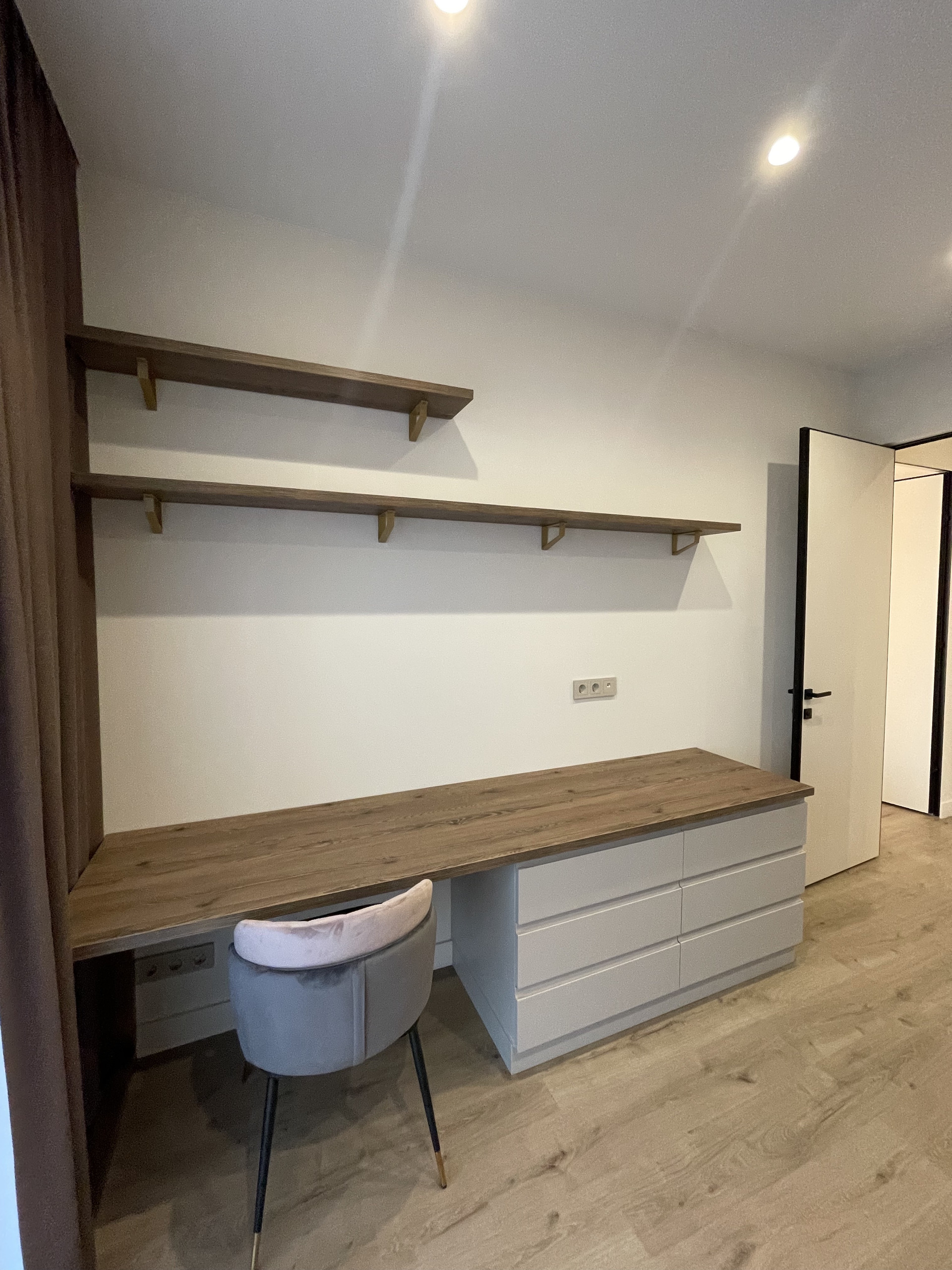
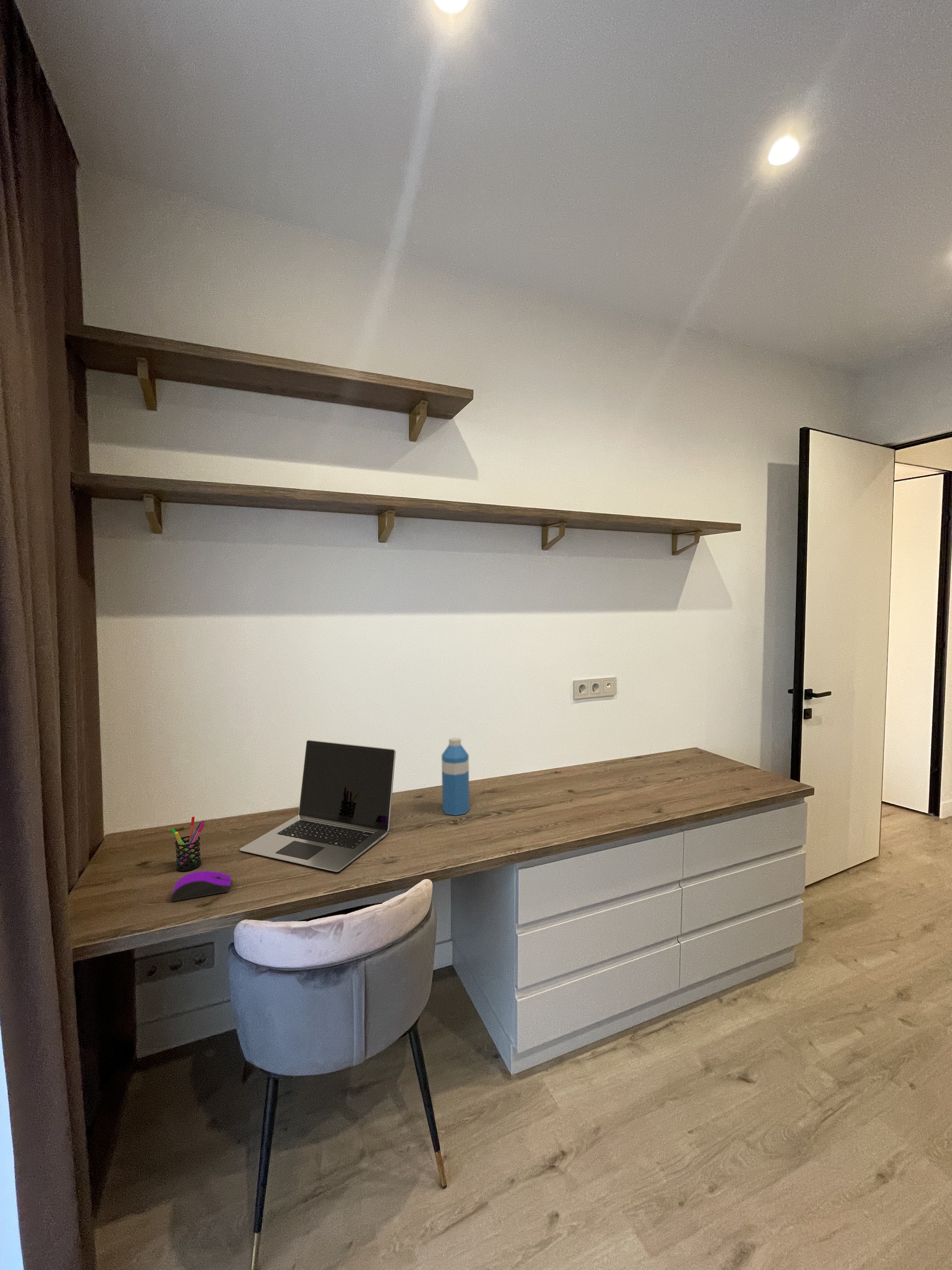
+ water bottle [441,737,470,816]
+ pen holder [170,816,205,872]
+ laptop [239,739,396,872]
+ computer mouse [171,871,232,902]
